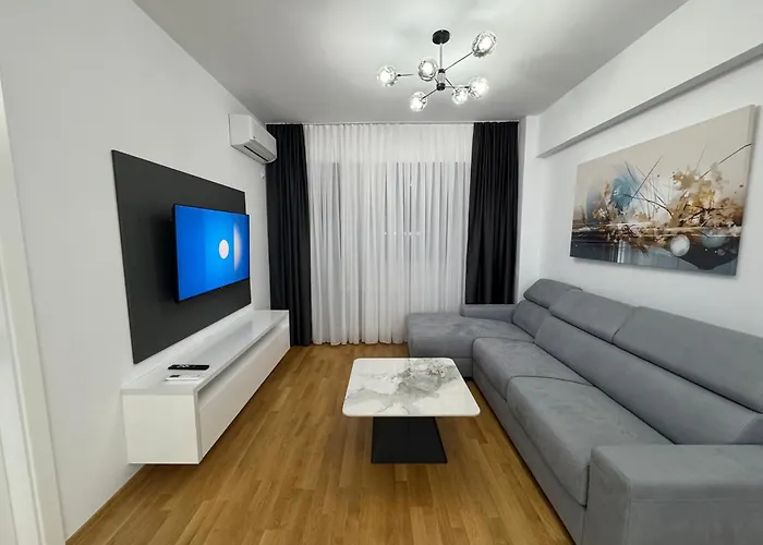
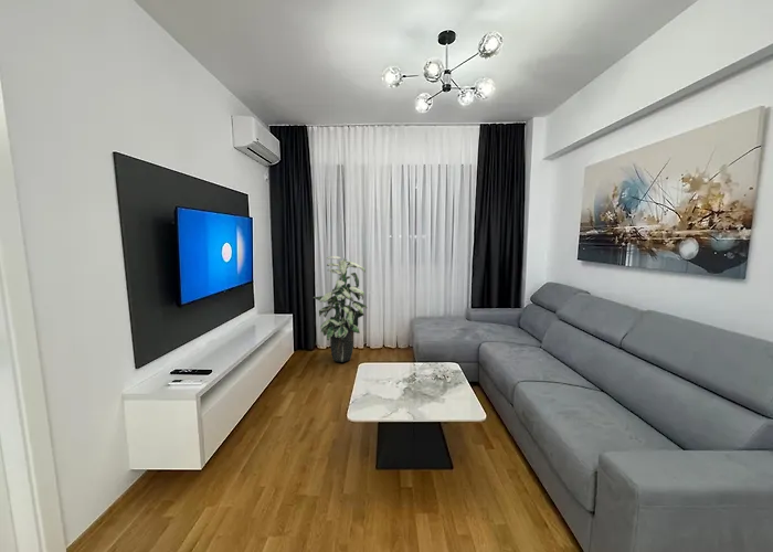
+ indoor plant [313,255,368,363]
